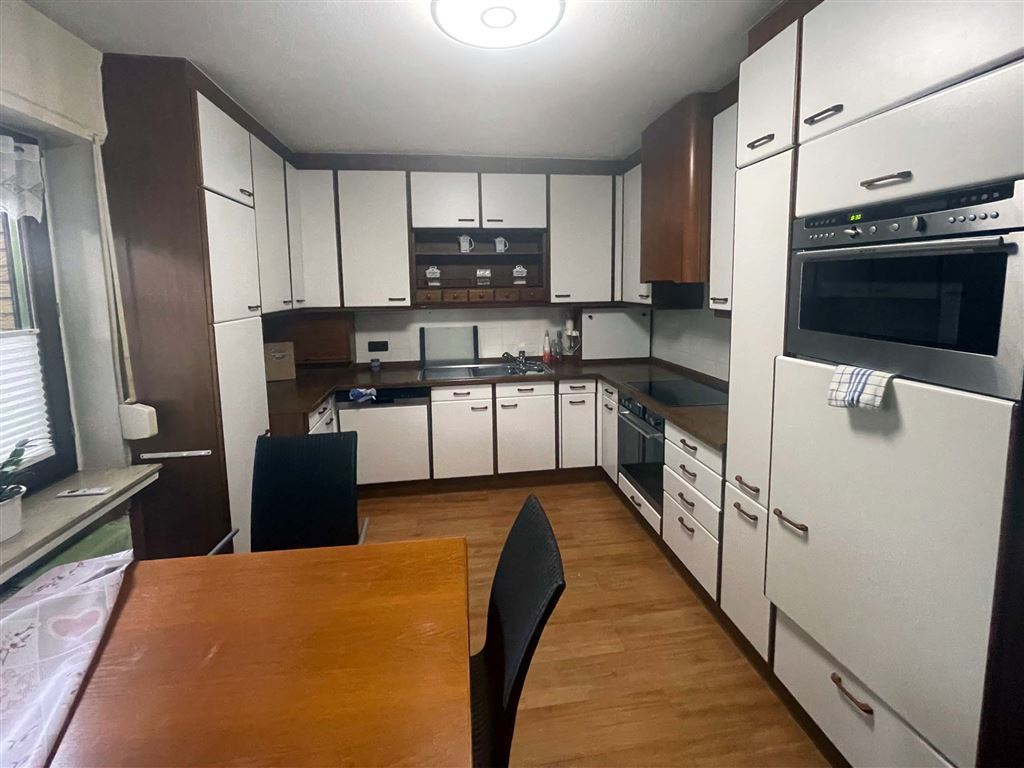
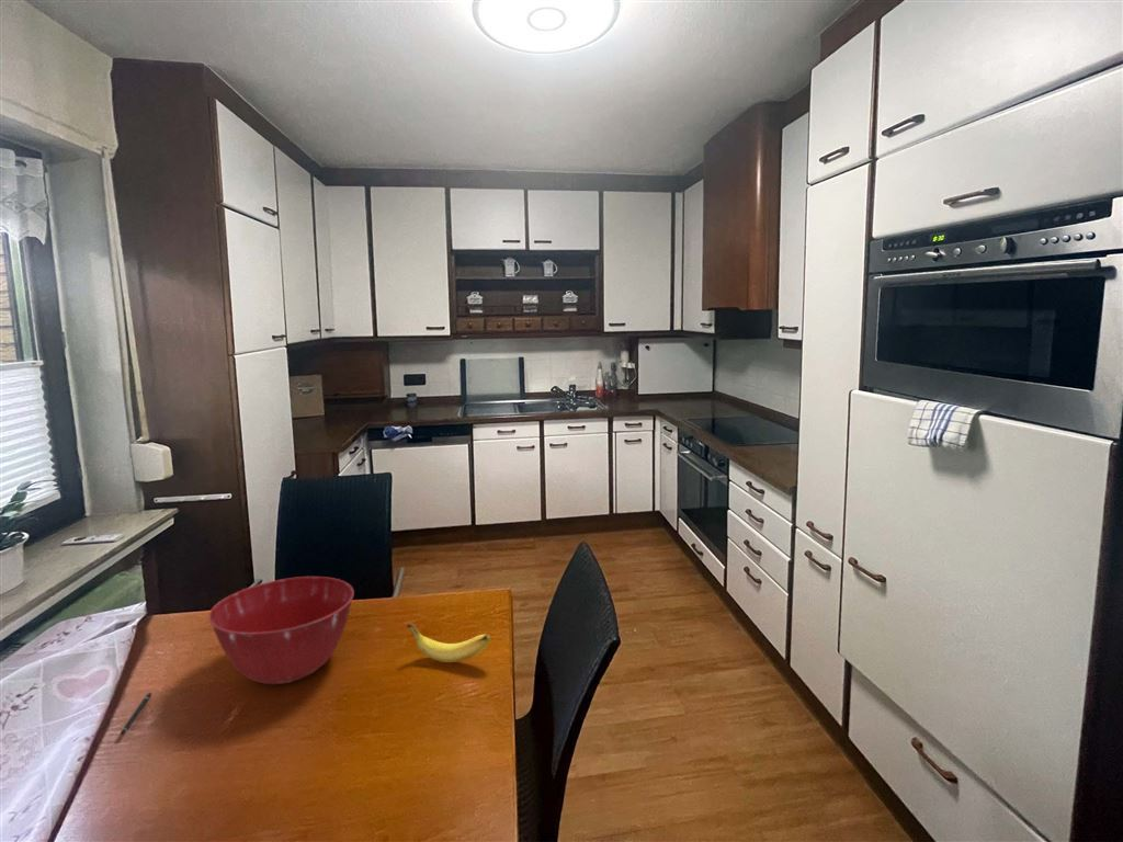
+ banana [406,623,491,663]
+ pen [120,692,152,736]
+ mixing bowl [207,576,355,685]
